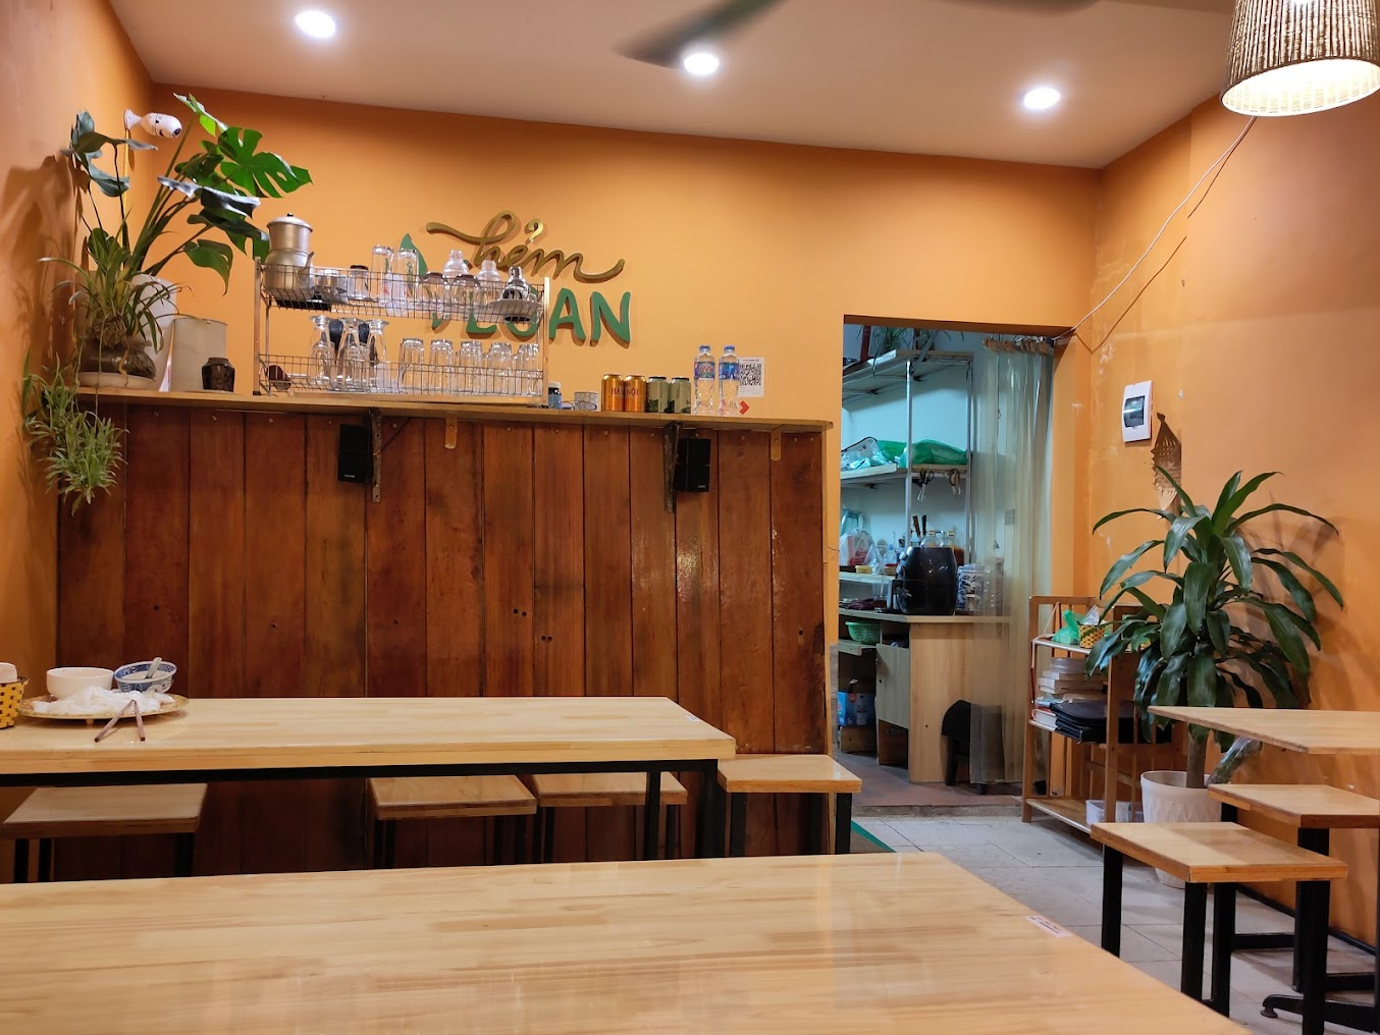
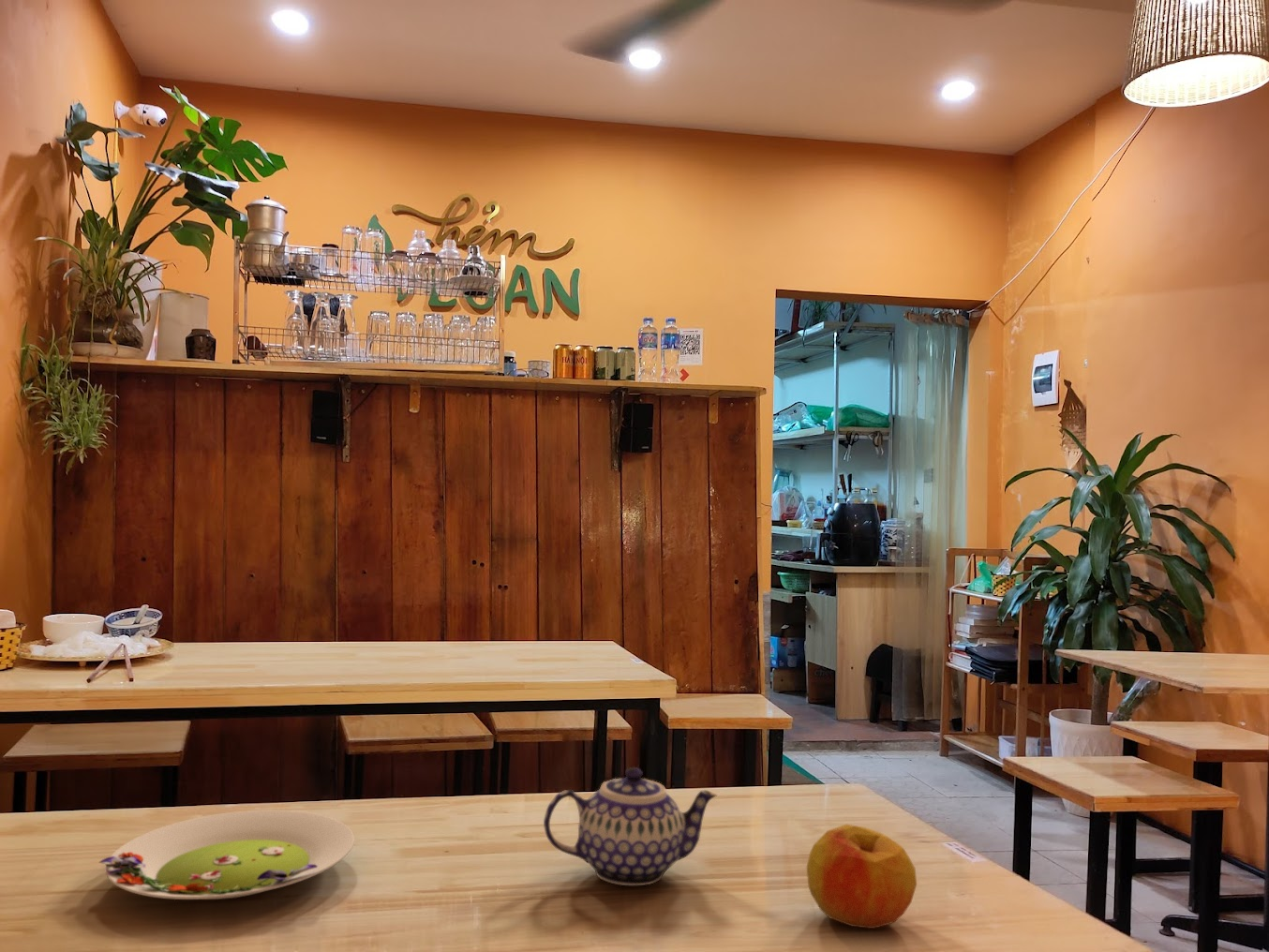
+ salad plate [98,810,355,900]
+ teapot [543,766,718,886]
+ apple [806,824,918,930]
